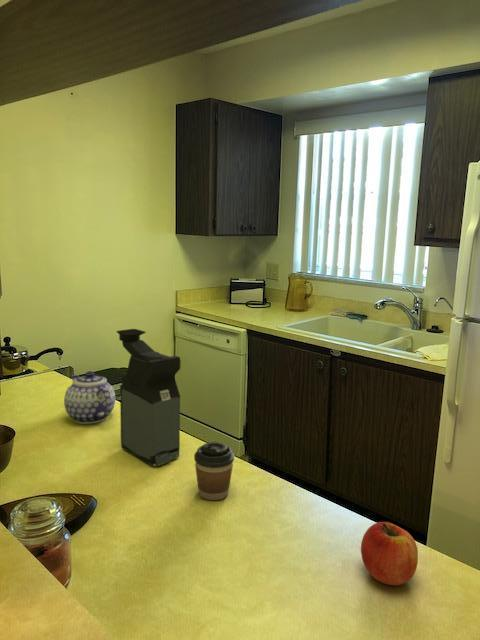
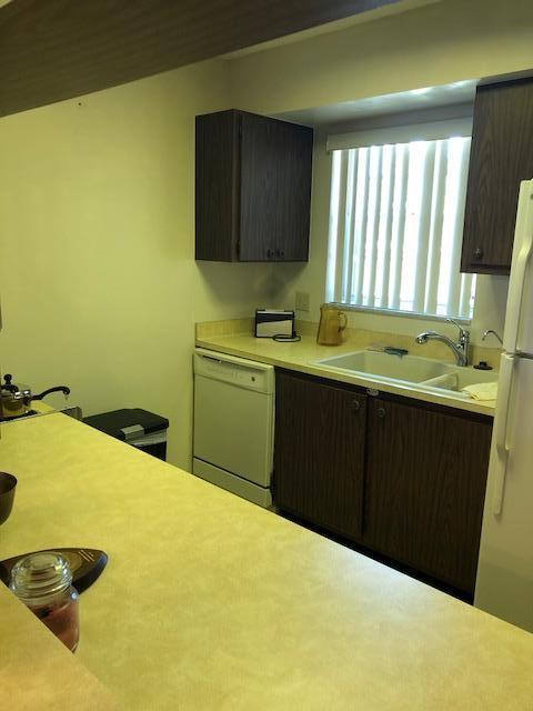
- coffee maker [115,328,182,467]
- coffee cup [193,441,235,501]
- teapot [63,370,116,425]
- apple [360,521,419,586]
